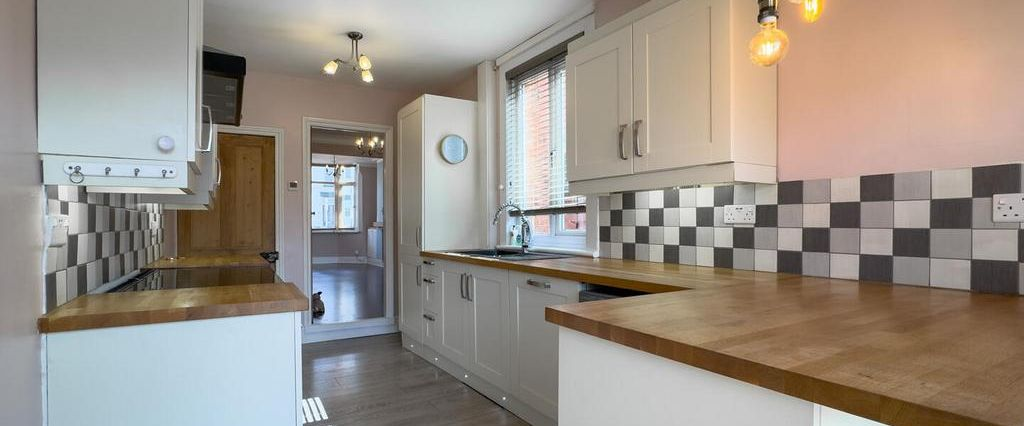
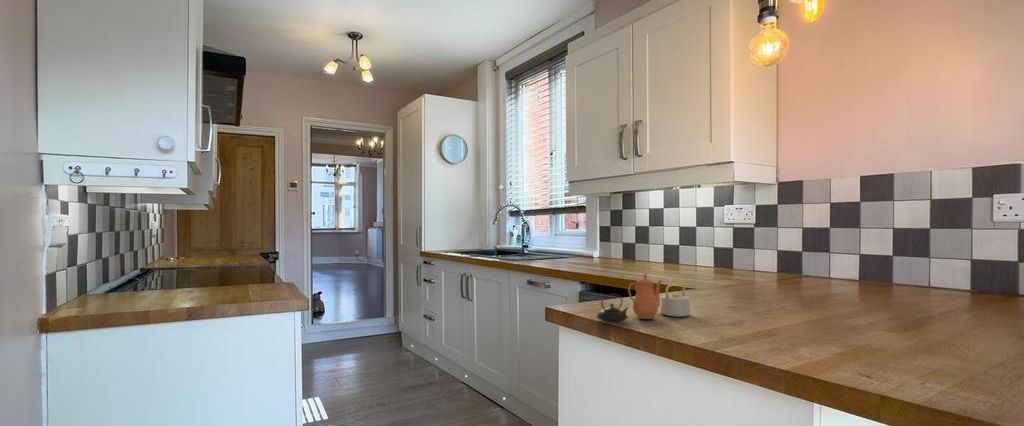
+ teapot [595,273,692,324]
